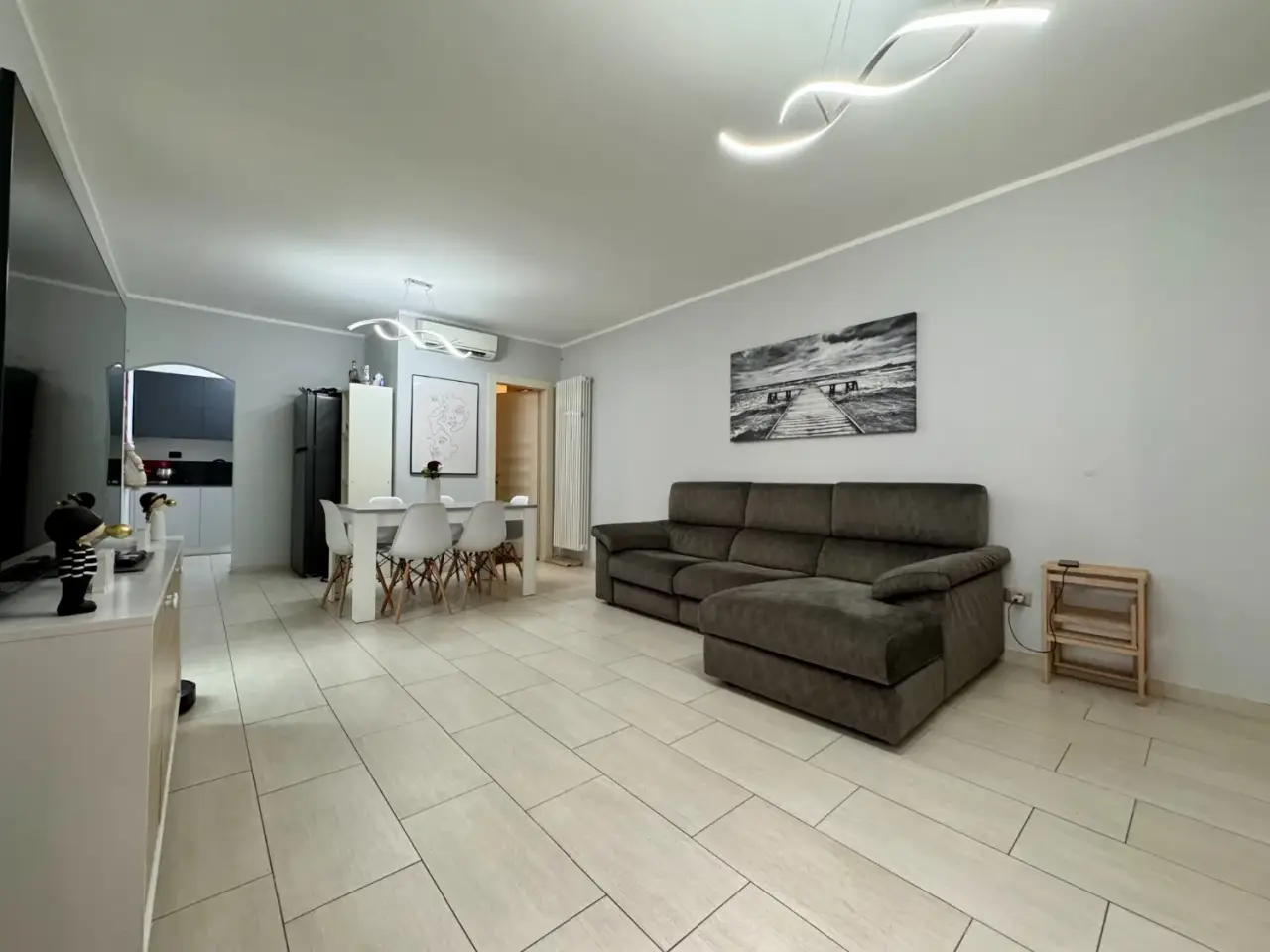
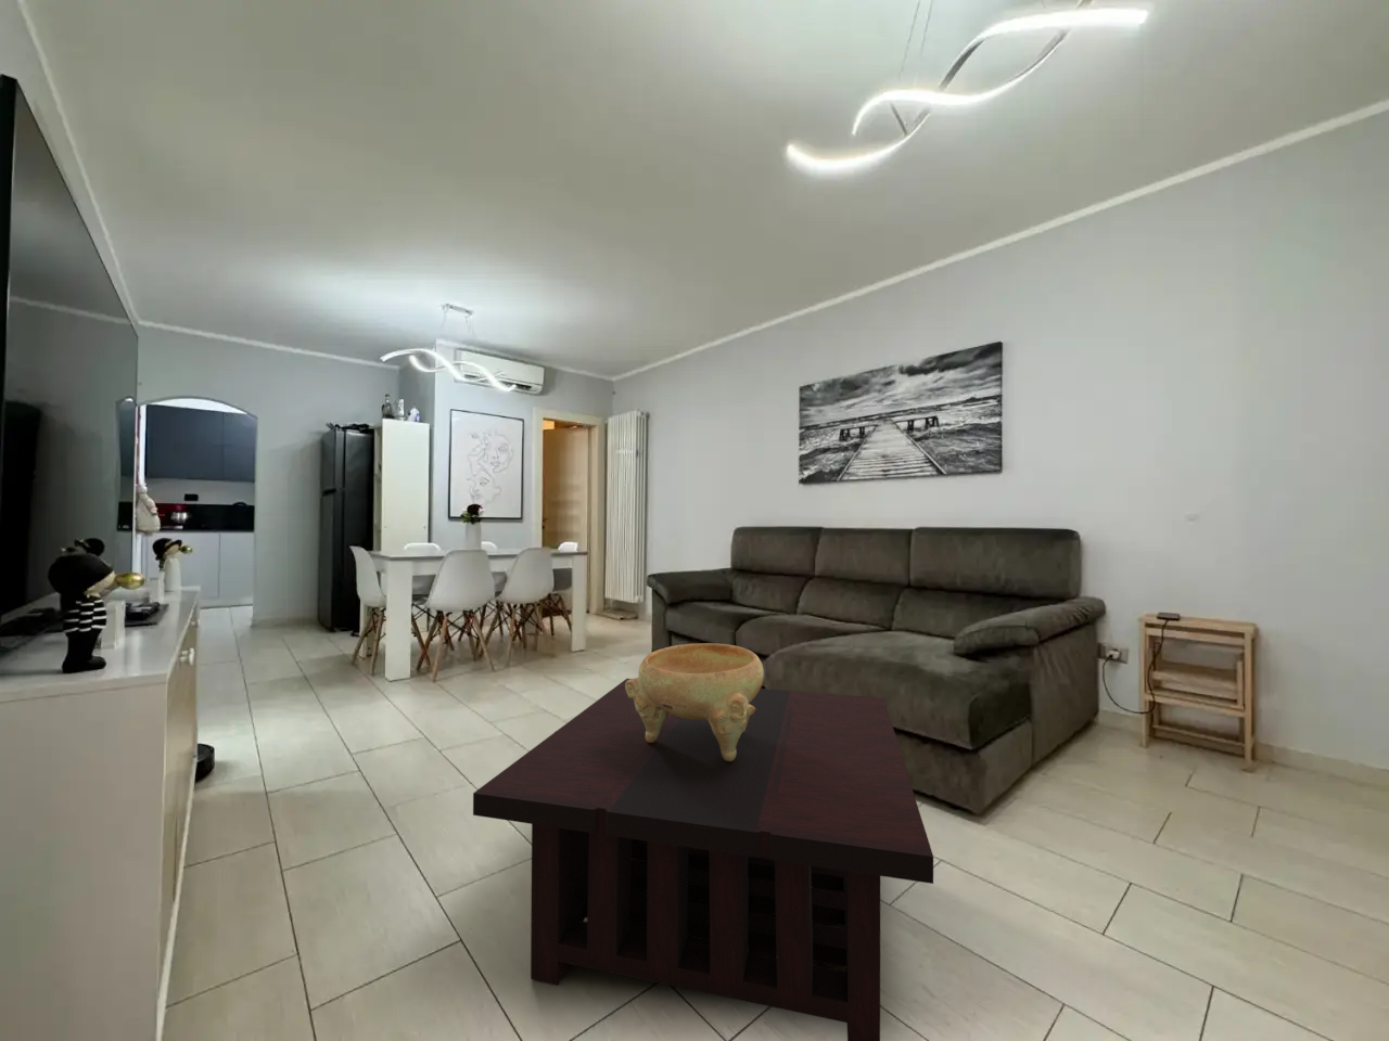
+ decorative bowl [626,642,764,761]
+ coffee table [472,678,934,1041]
